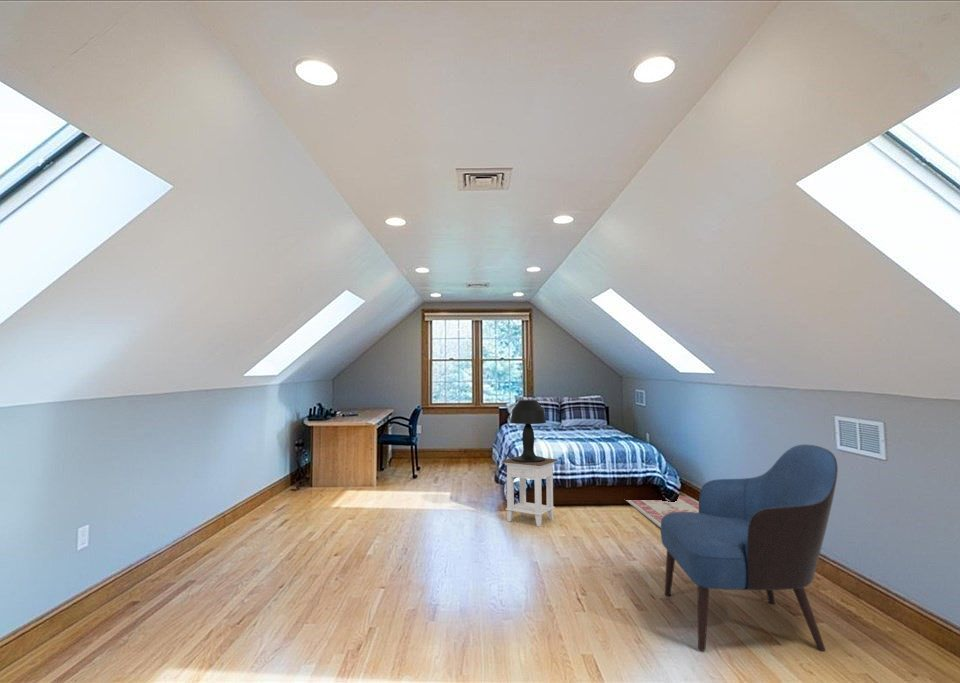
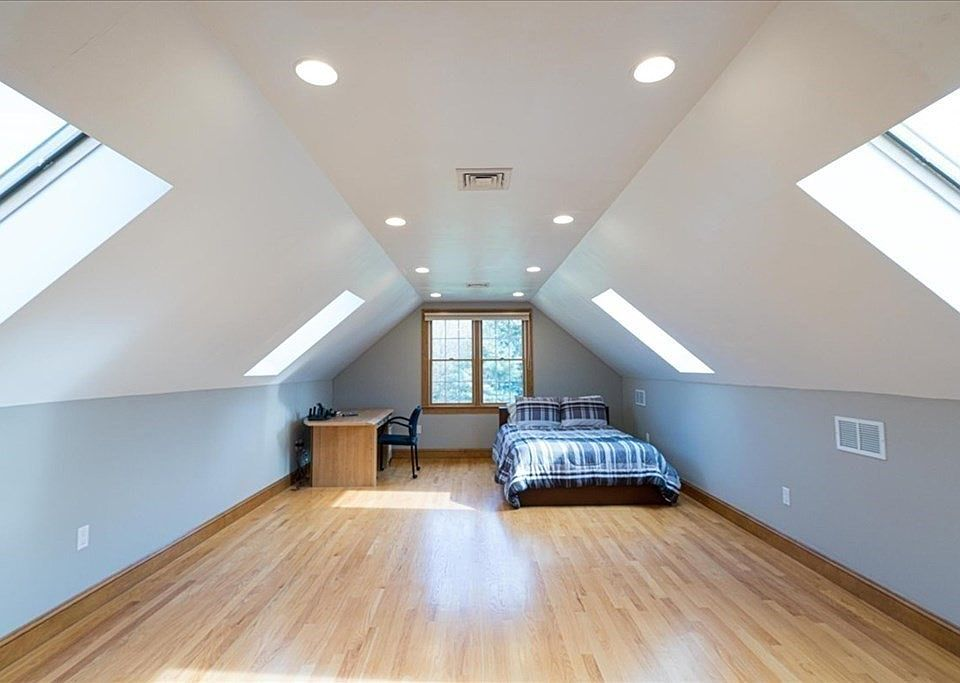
- armchair [660,444,839,652]
- rug [625,492,699,529]
- table lamp [510,399,547,463]
- nightstand [501,457,558,528]
